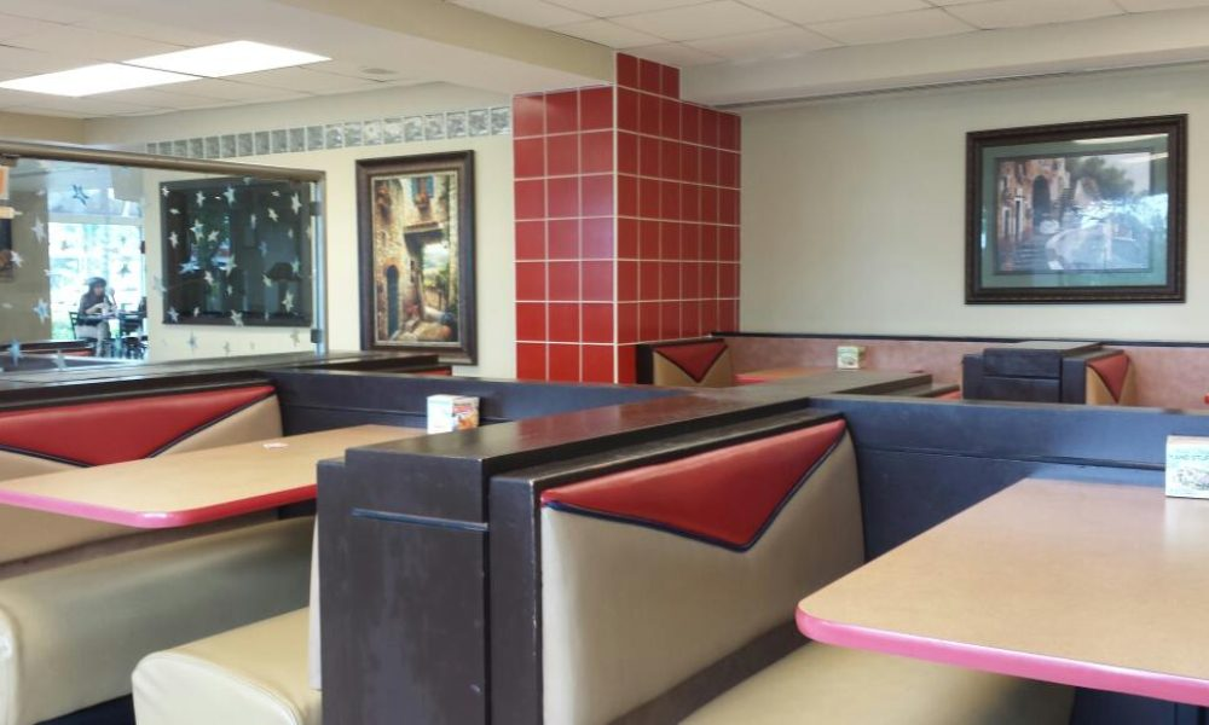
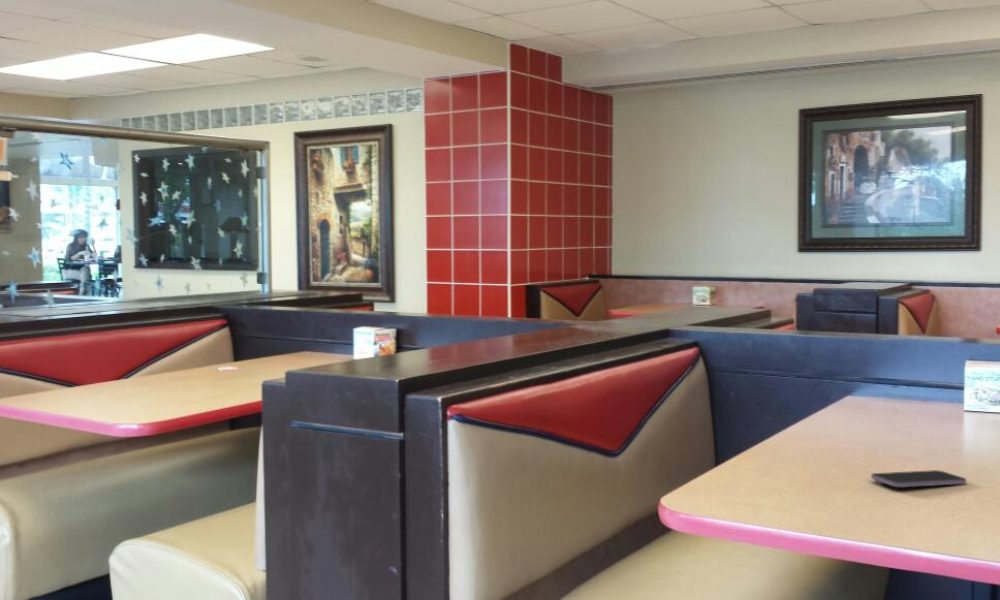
+ smartphone [870,469,968,488]
